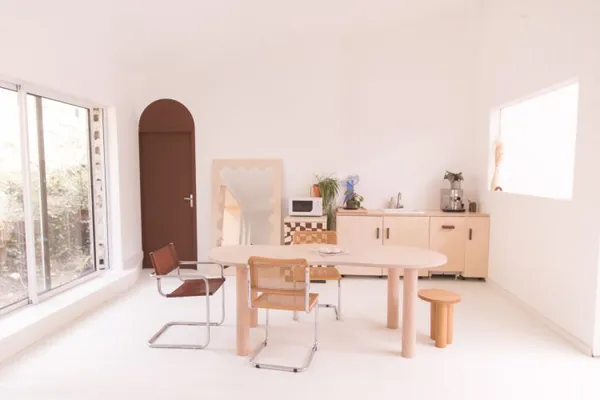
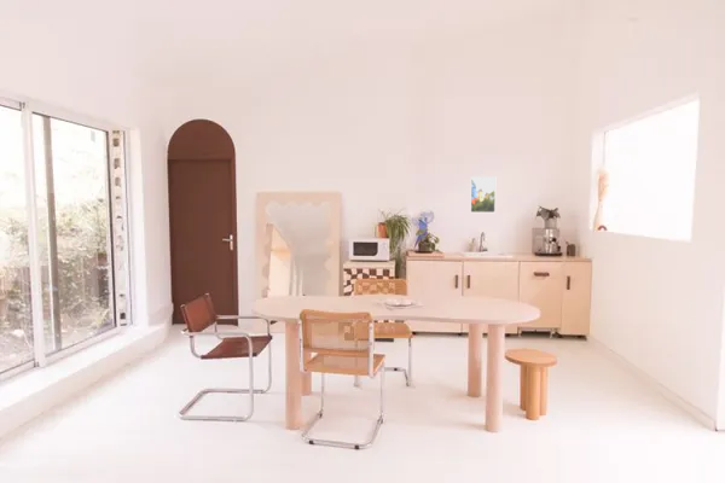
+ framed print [469,175,497,214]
